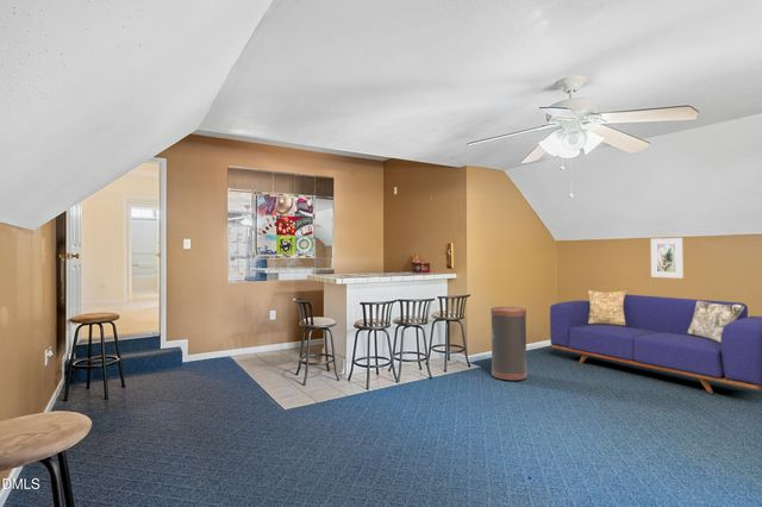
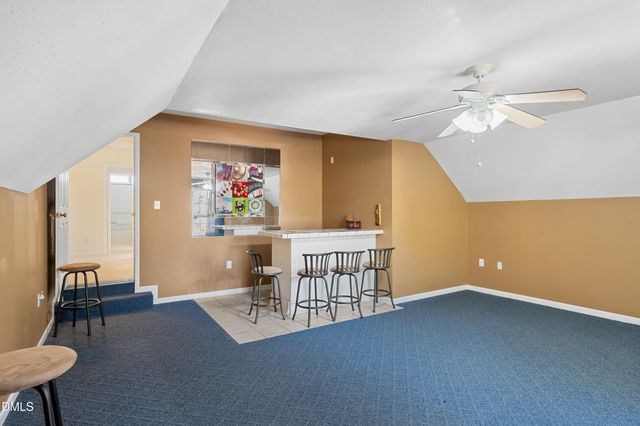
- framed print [650,237,683,278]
- trash can [489,306,527,381]
- sofa [549,289,762,395]
